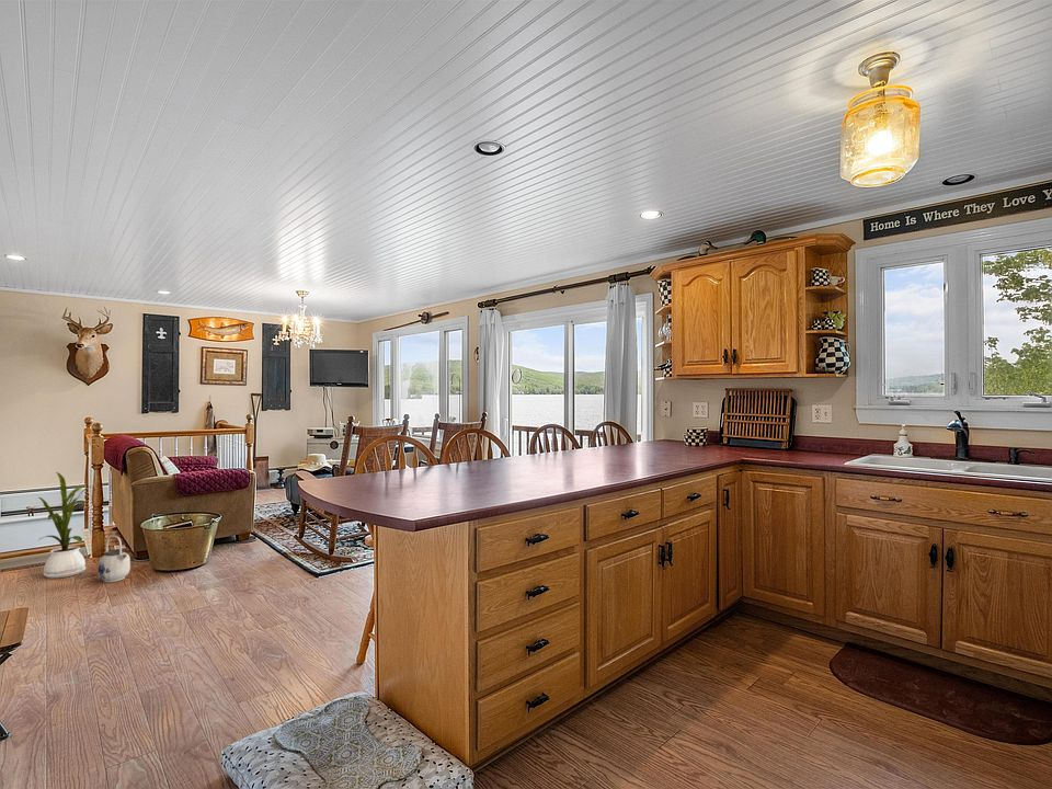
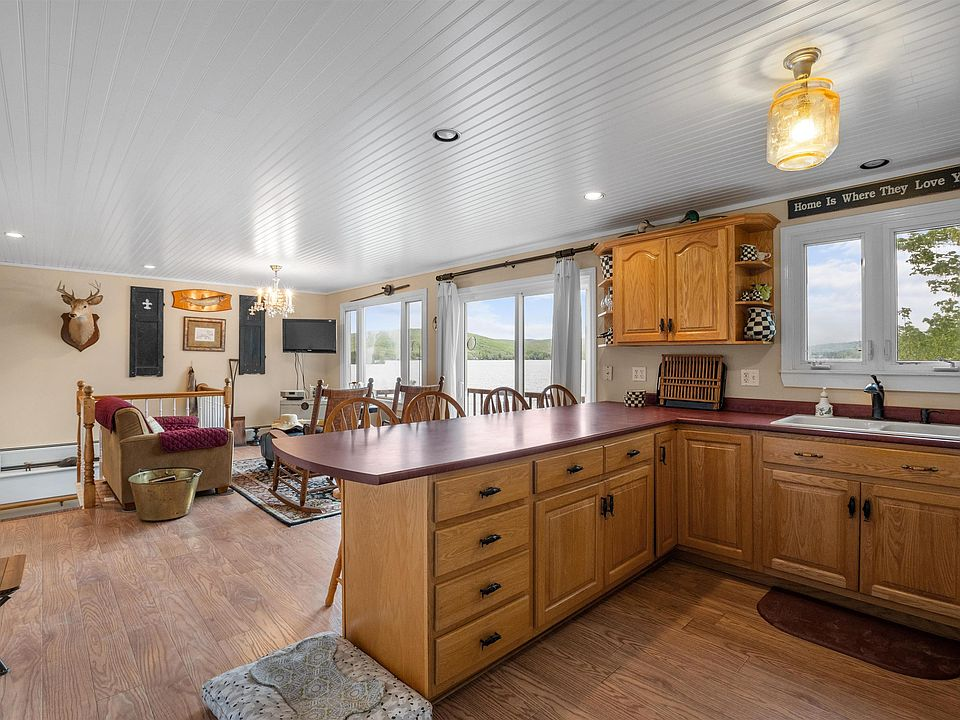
- house plant [38,471,96,580]
- teapot [96,535,132,583]
